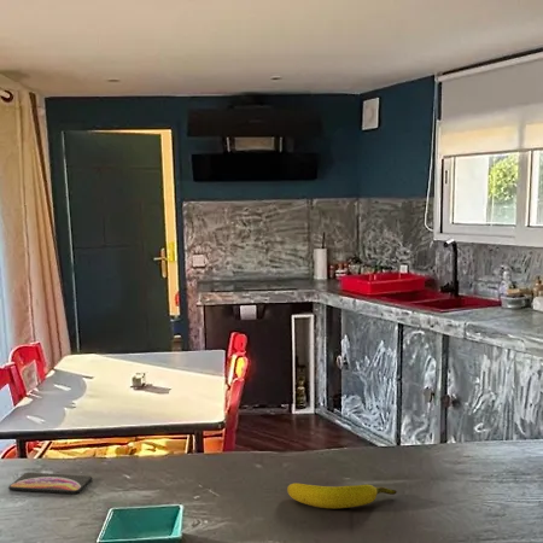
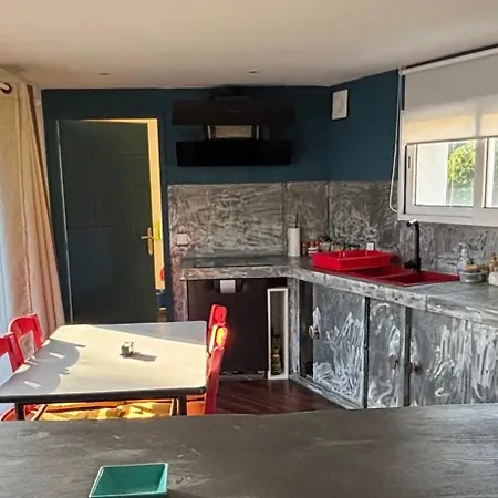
- smartphone [7,472,93,495]
- banana [286,483,398,509]
